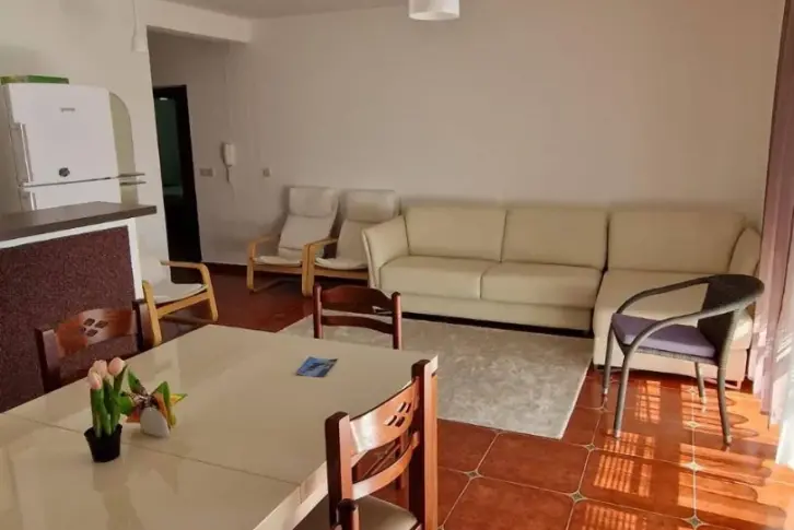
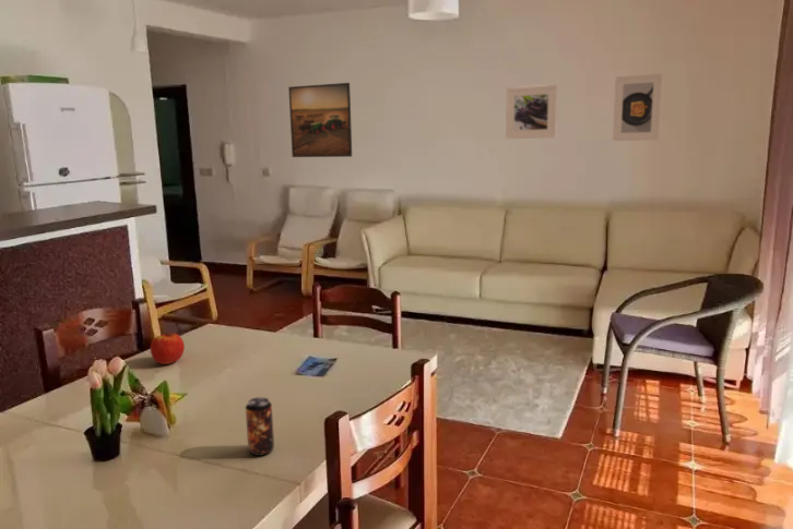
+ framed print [612,73,664,142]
+ apple [150,332,186,365]
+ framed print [287,82,353,158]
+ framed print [505,84,558,140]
+ beverage can [245,396,275,457]
